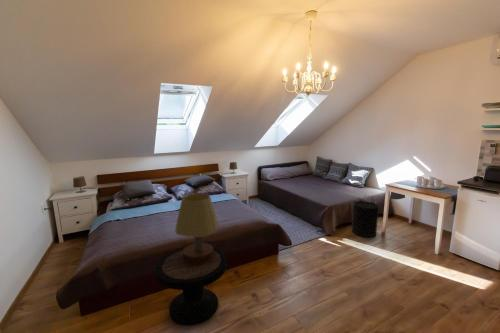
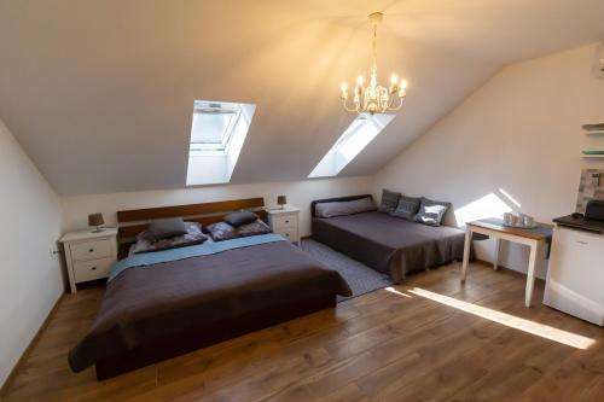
- table lamp [174,193,219,263]
- side table [154,246,228,326]
- trash can [351,200,380,238]
